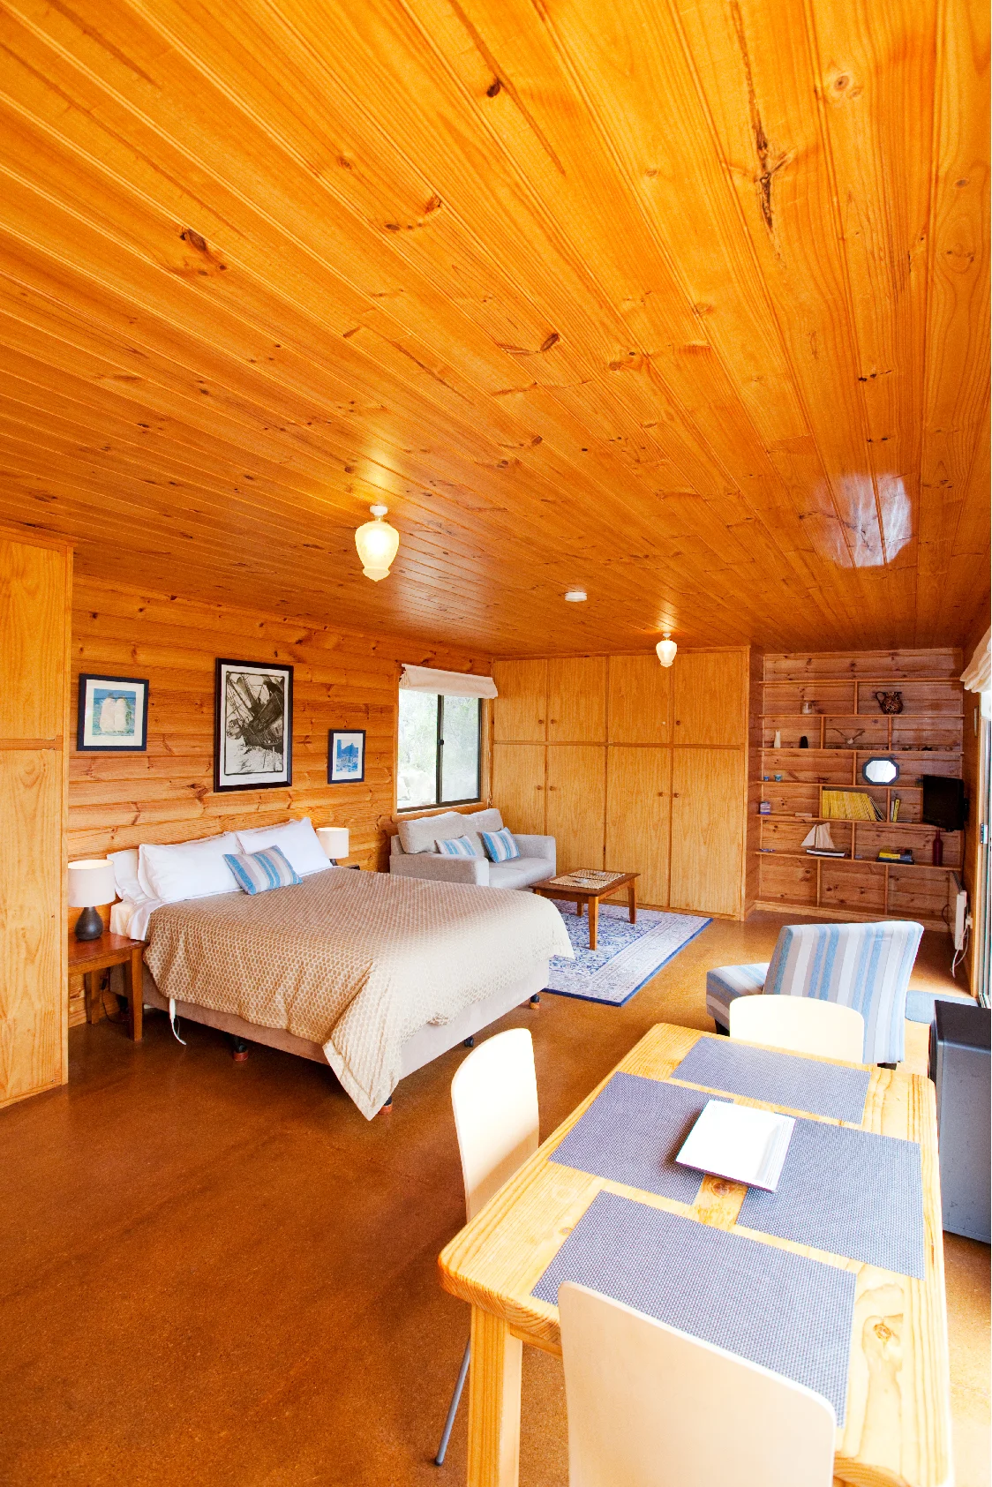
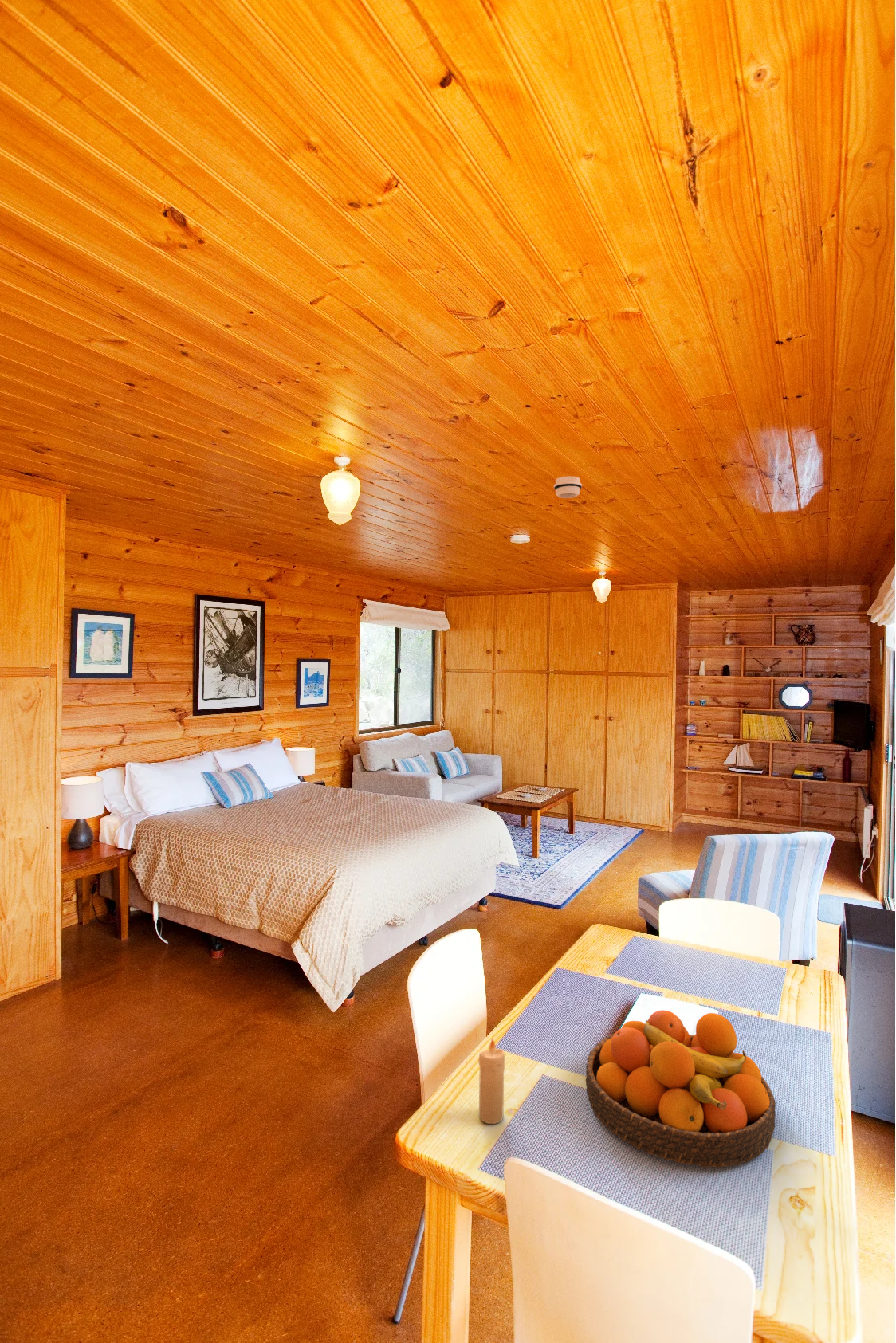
+ smoke detector [553,476,583,499]
+ fruit bowl [585,1009,776,1168]
+ candle [477,1037,505,1125]
